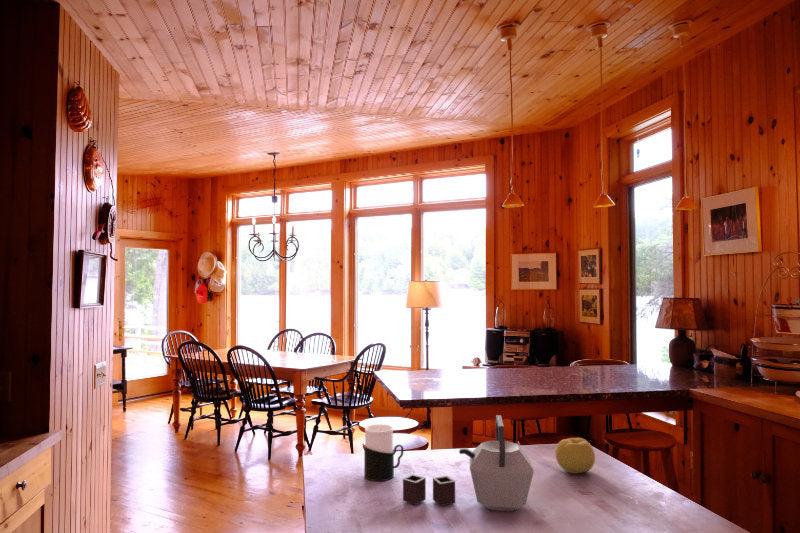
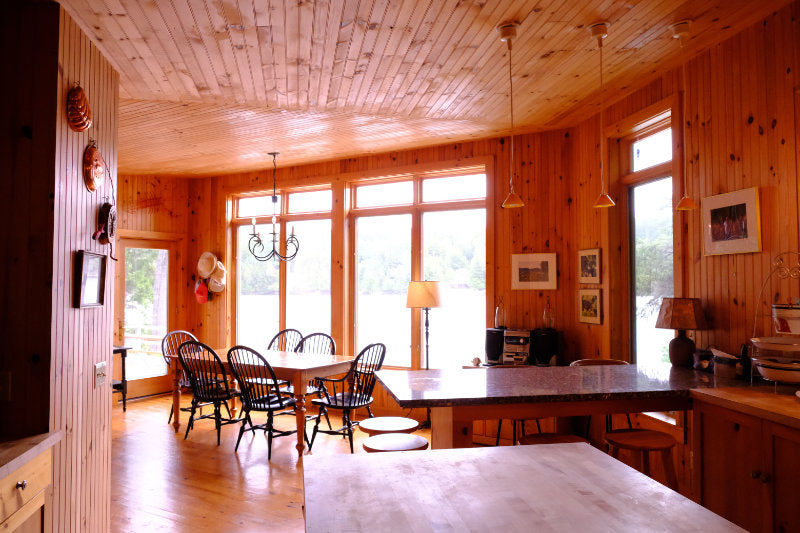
- kettle [402,414,535,512]
- fruit [554,437,596,474]
- cup [363,423,404,482]
